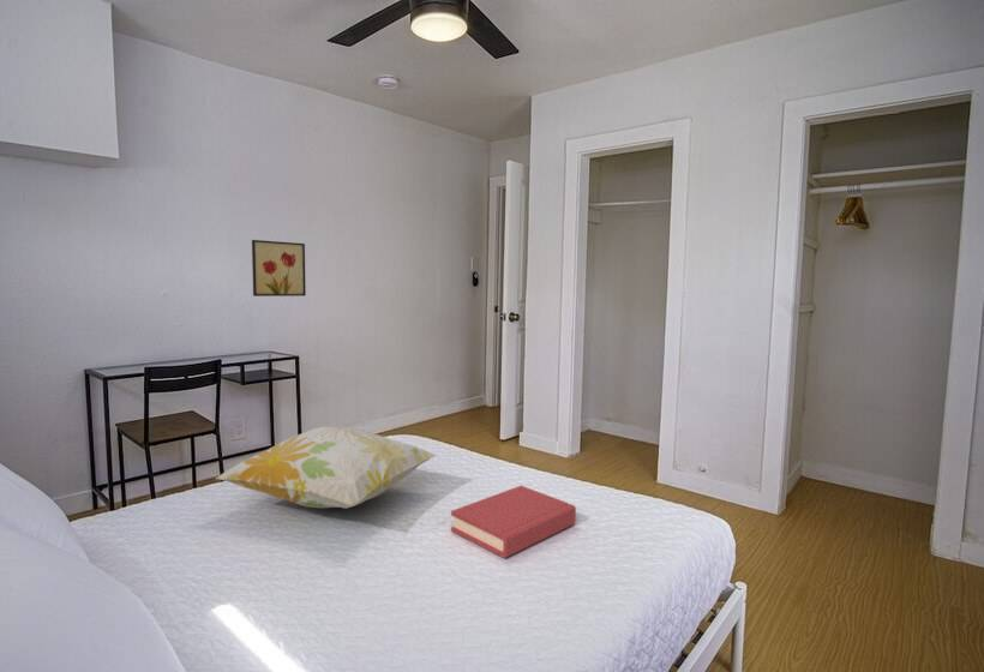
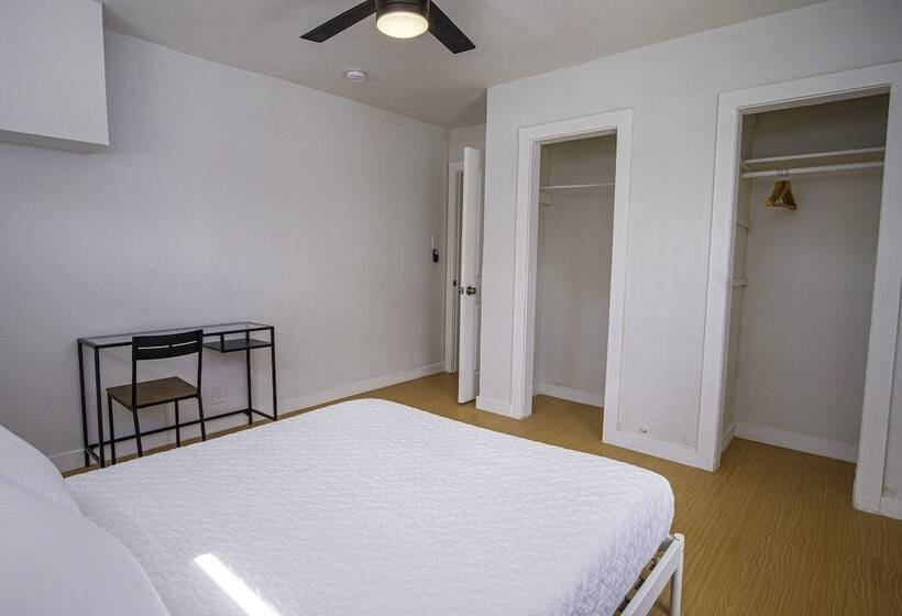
- decorative pillow [214,425,438,510]
- hardback book [450,485,577,559]
- wall art [251,239,307,298]
